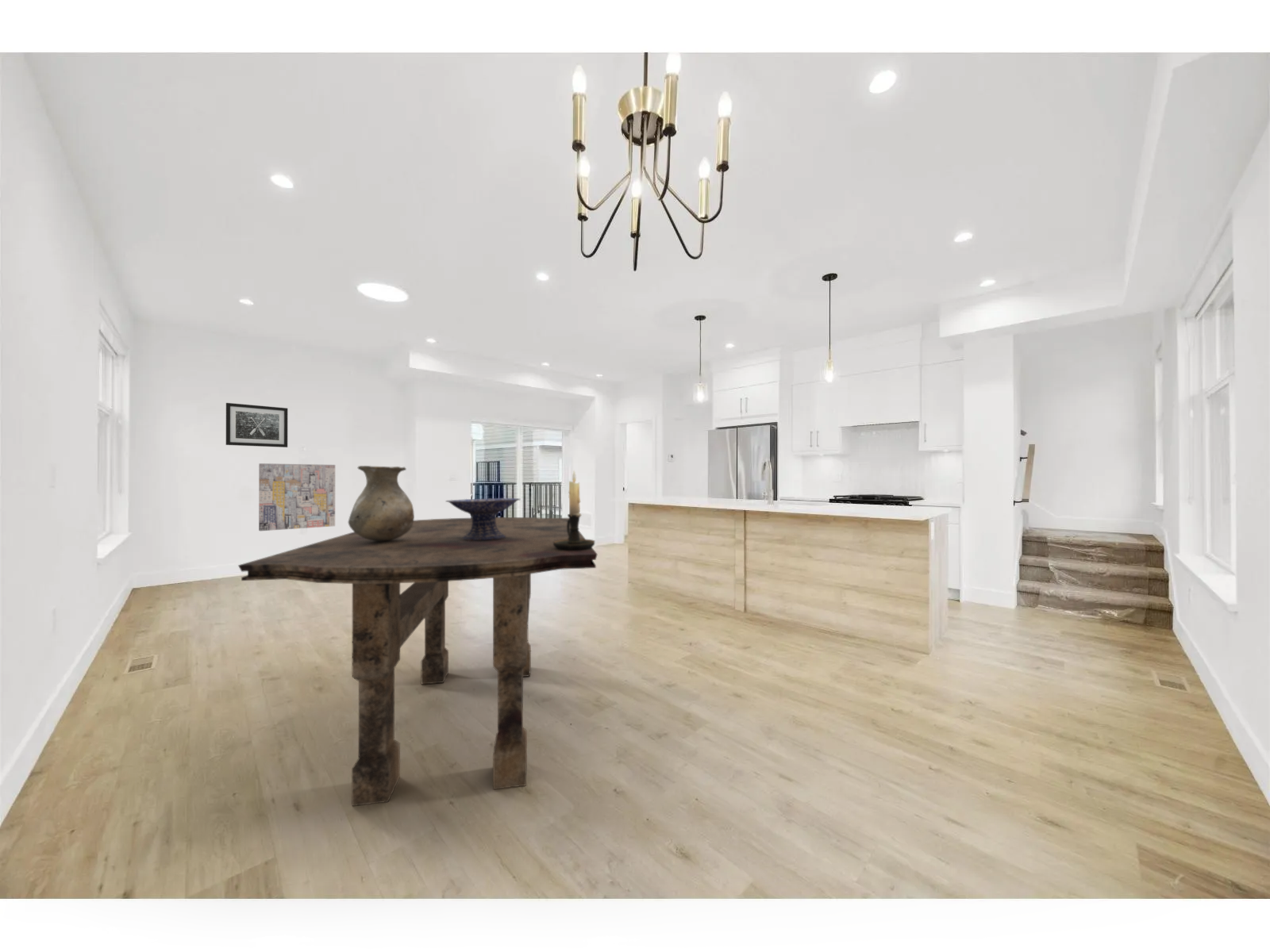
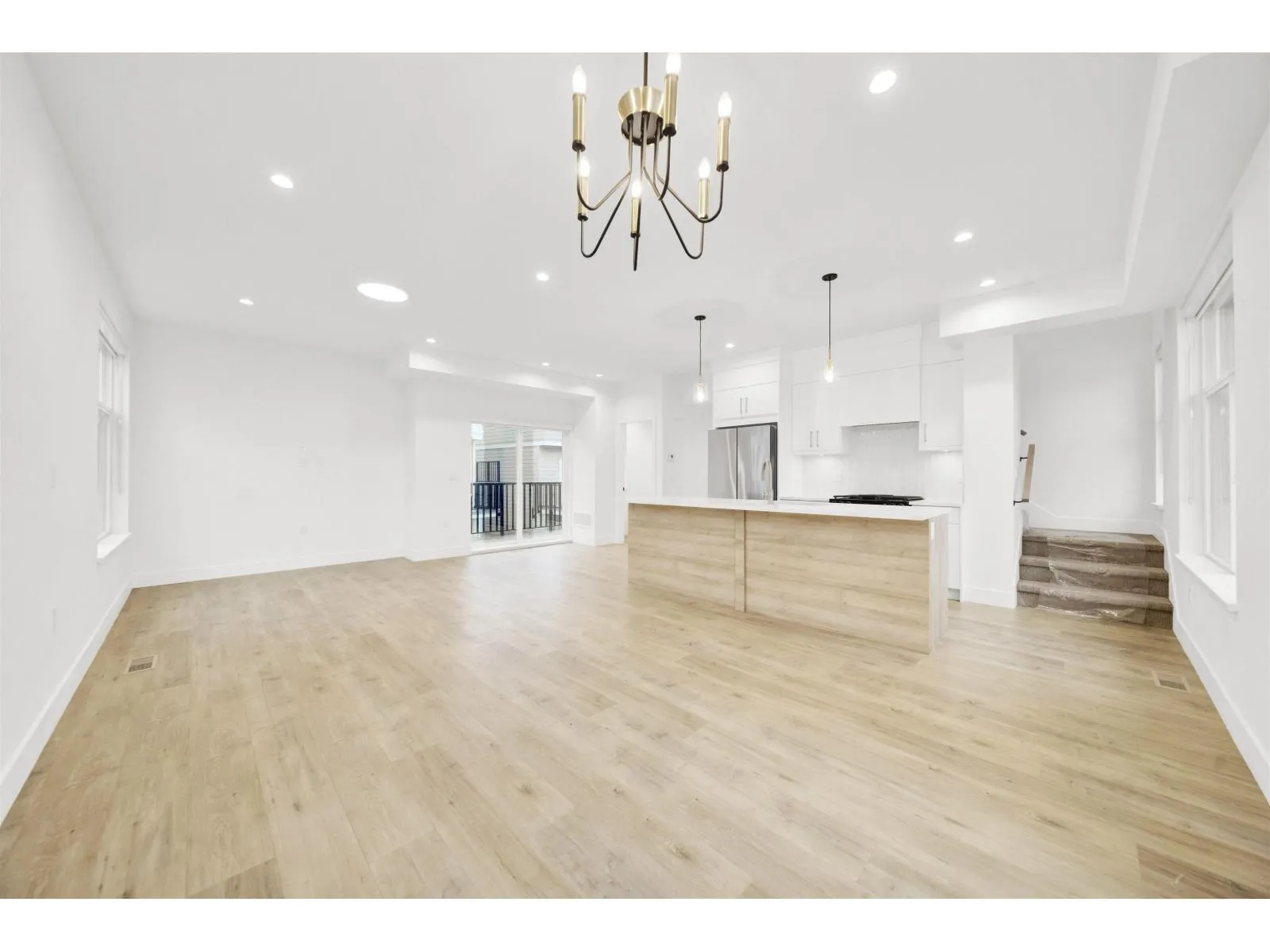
- wall art [225,402,288,448]
- vase [348,465,415,541]
- candle holder [553,470,595,551]
- wall art [258,463,336,532]
- dining table [237,516,598,807]
- decorative bowl [444,497,521,540]
